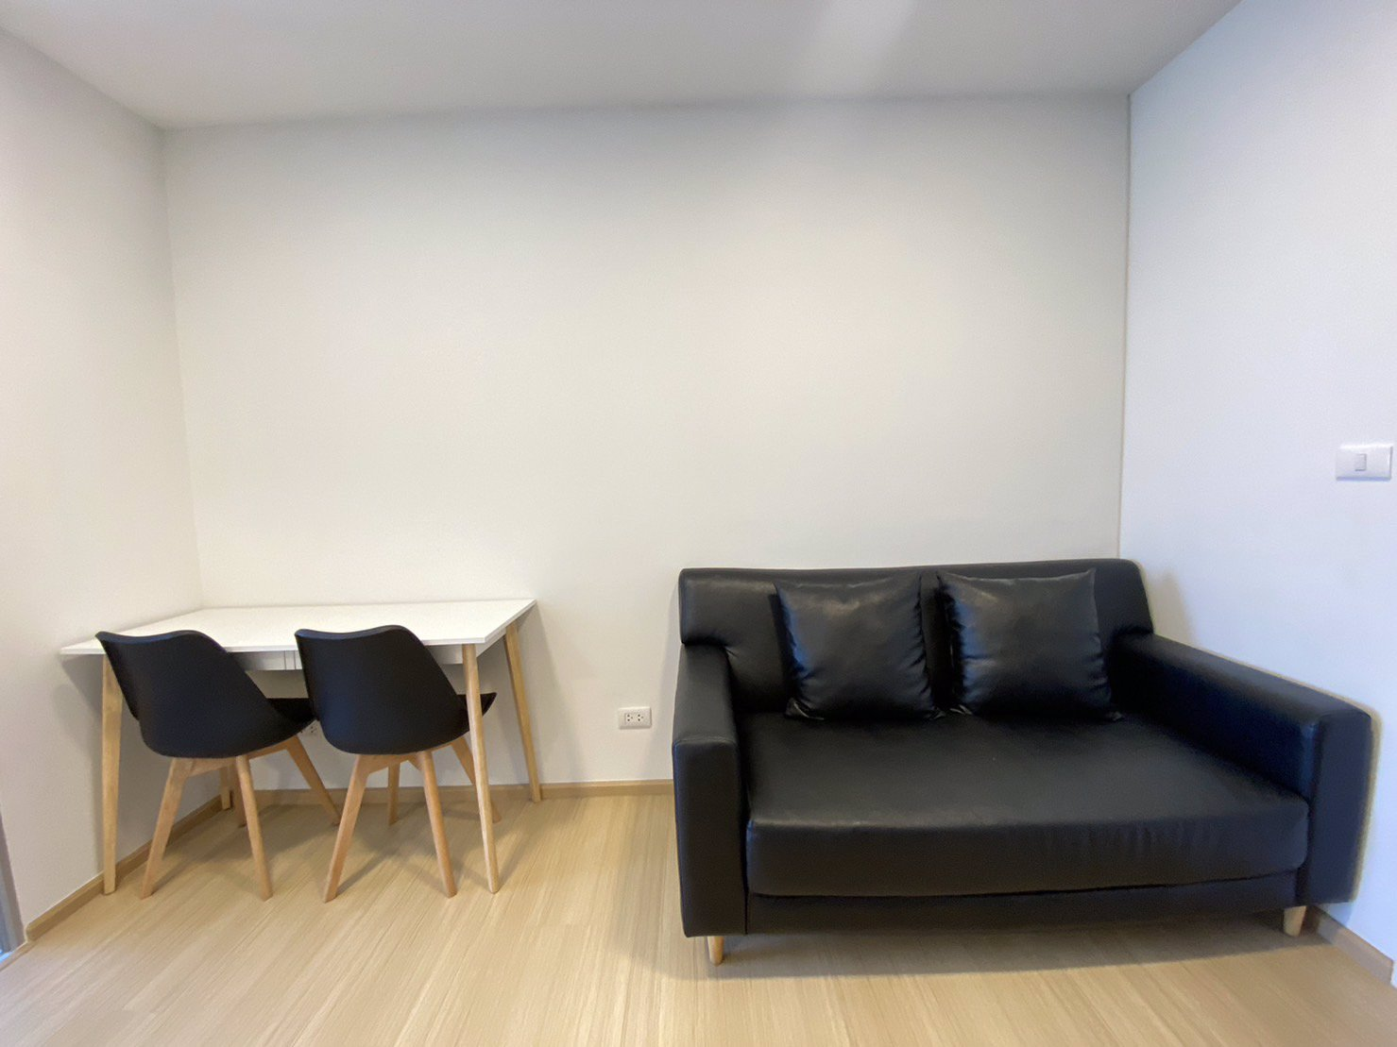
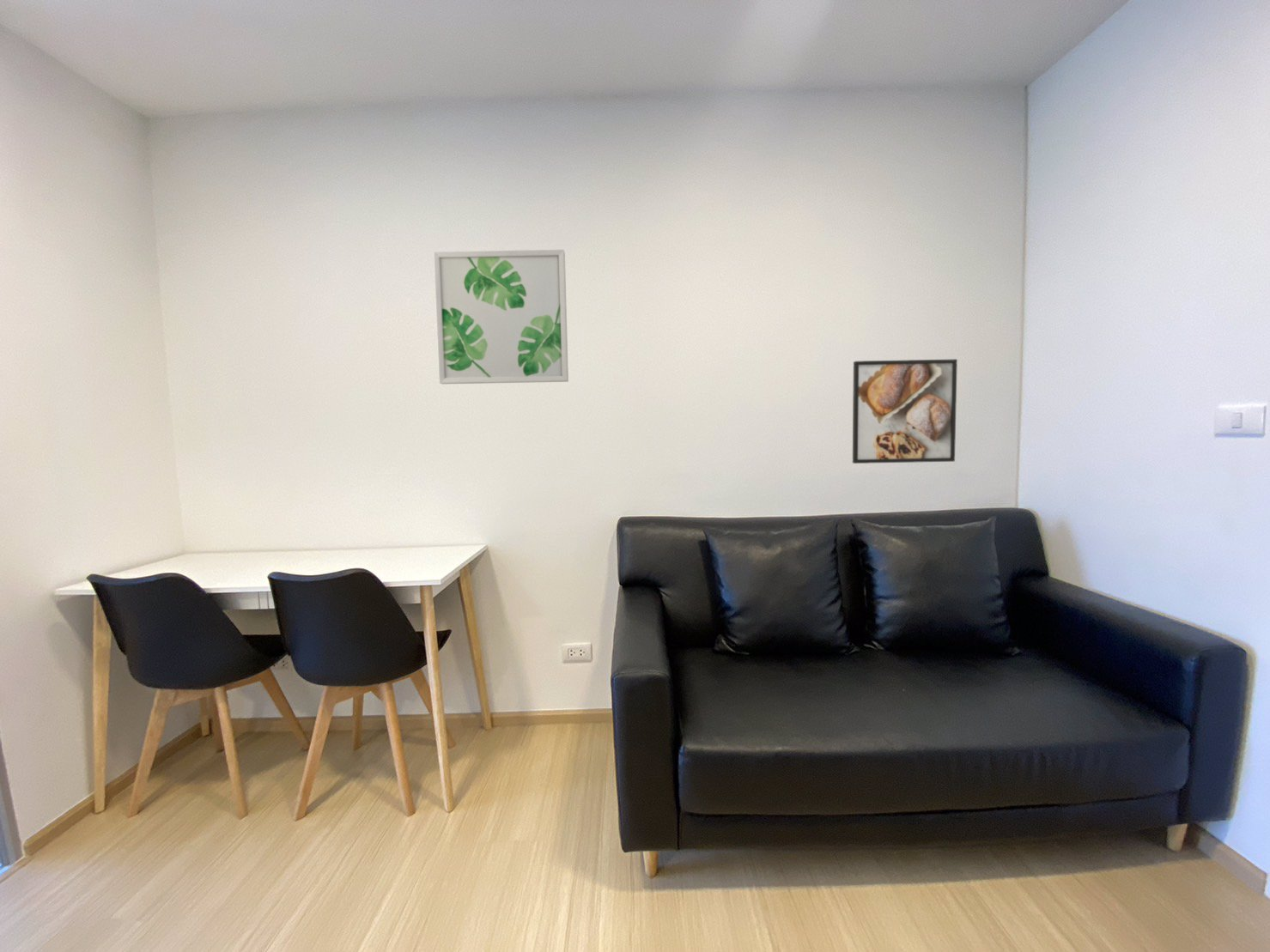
+ wall art [433,249,569,385]
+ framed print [852,358,958,464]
